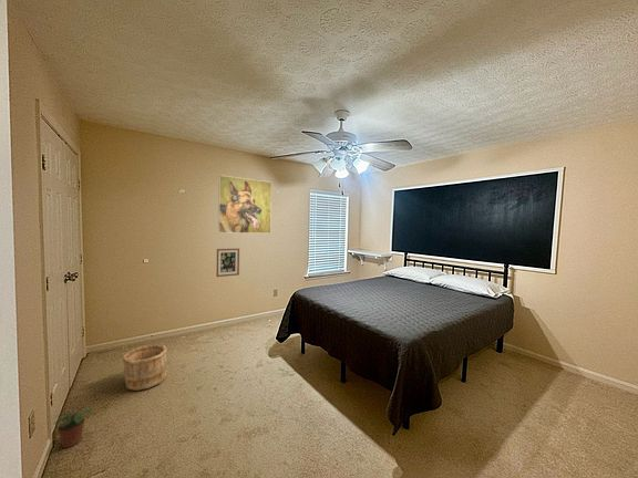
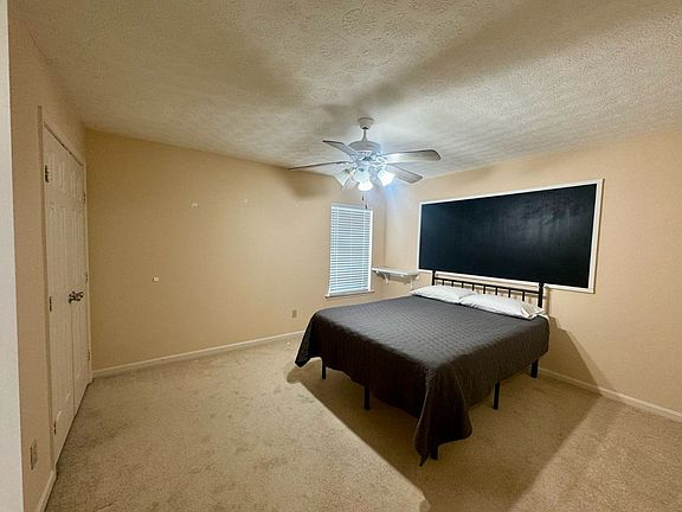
- wooden bucket [121,343,168,392]
- potted plant [53,406,93,449]
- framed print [217,175,272,235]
- wall art [215,248,240,278]
